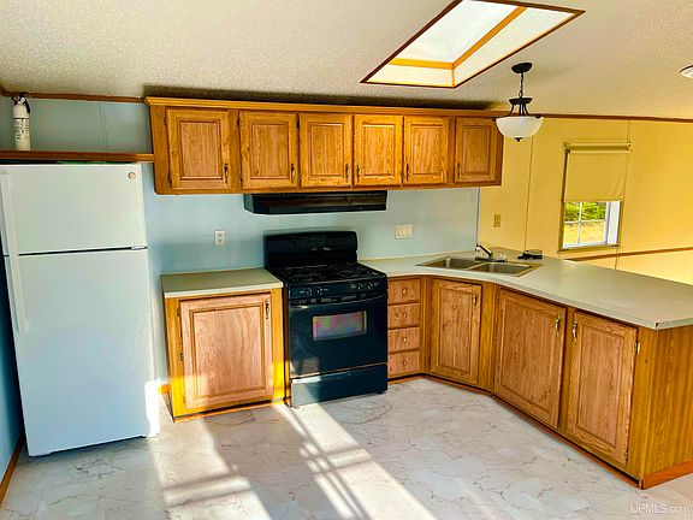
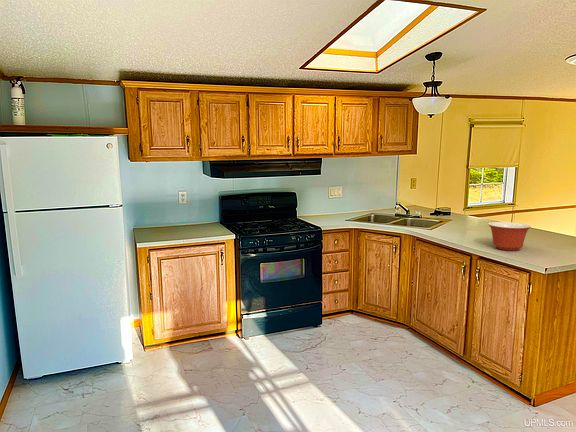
+ mixing bowl [487,221,532,252]
